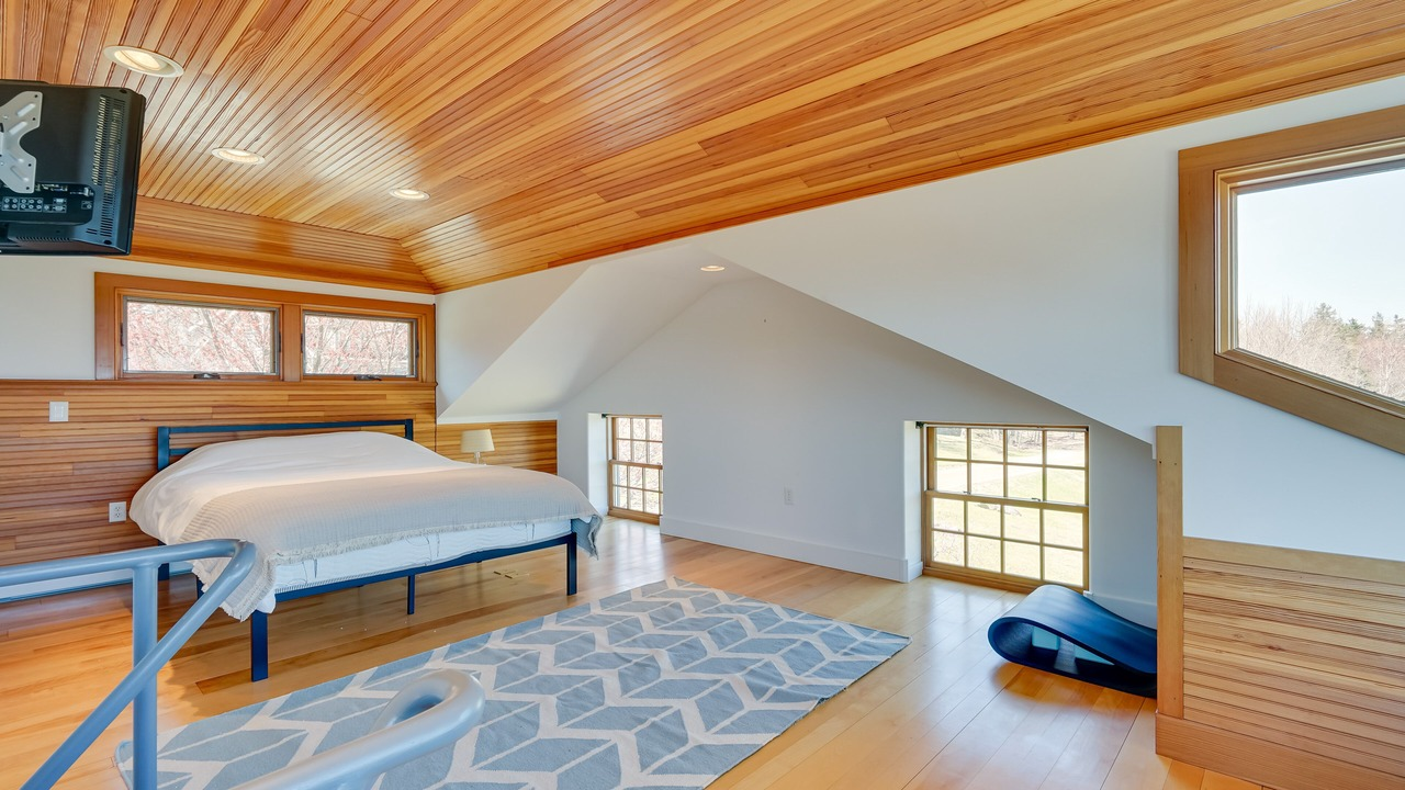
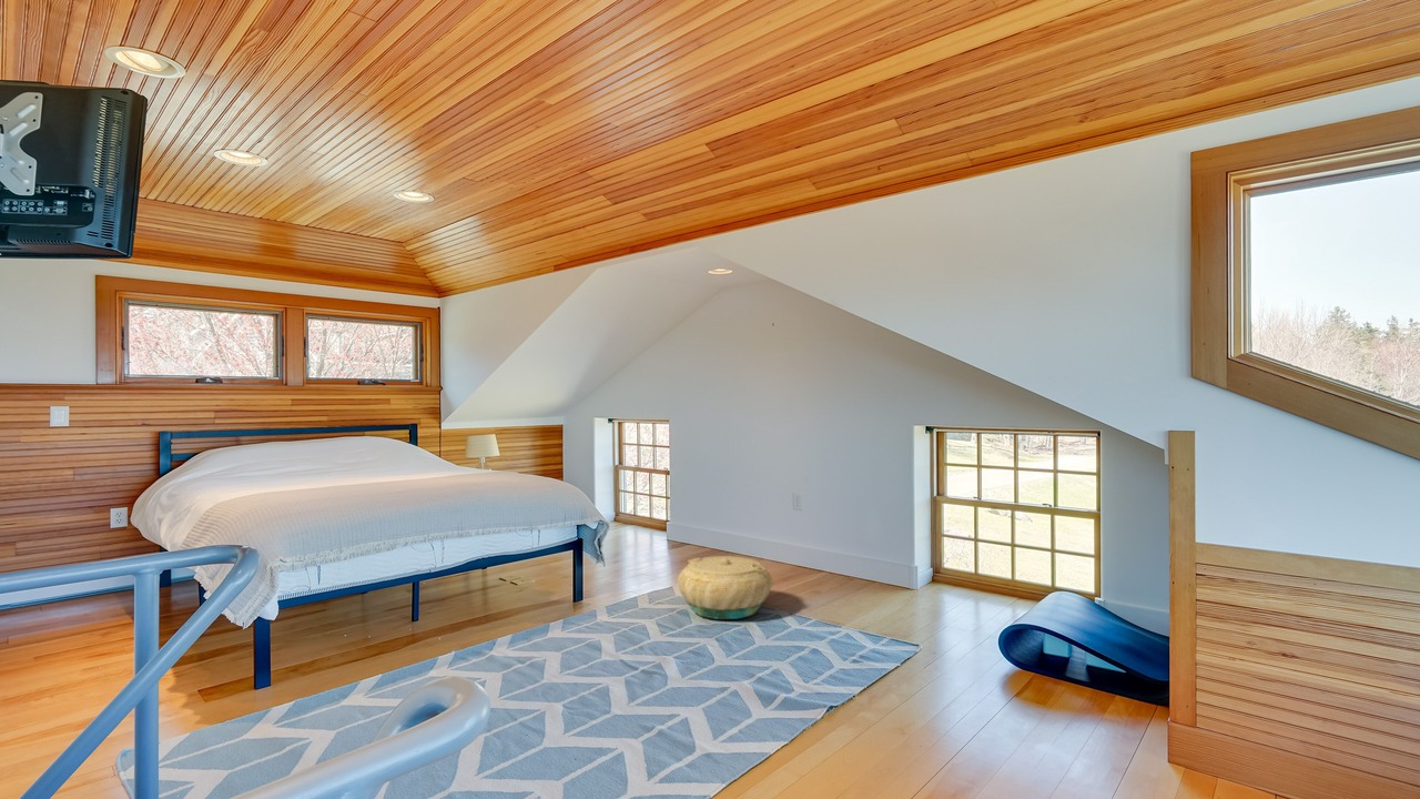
+ basket [677,555,773,620]
